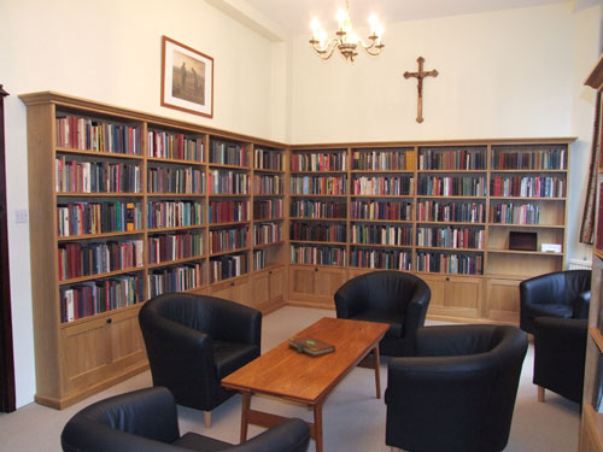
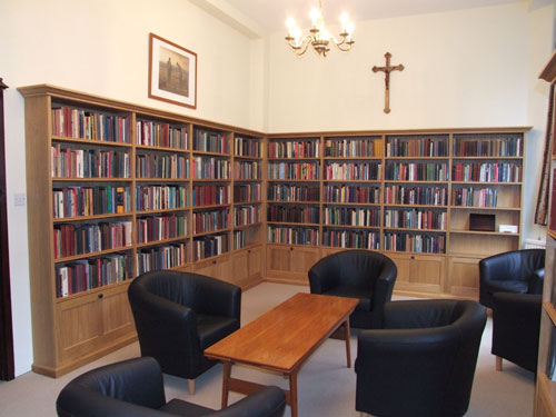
- book [287,335,336,358]
